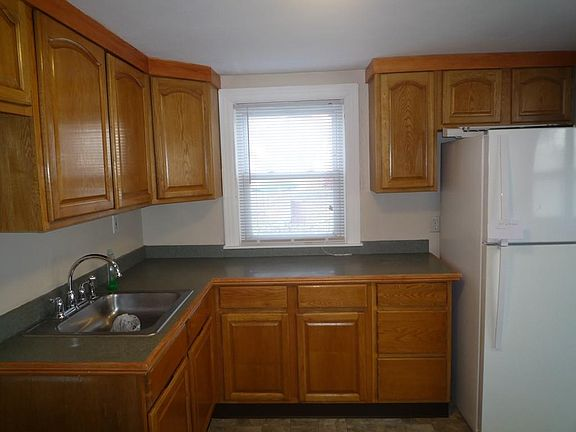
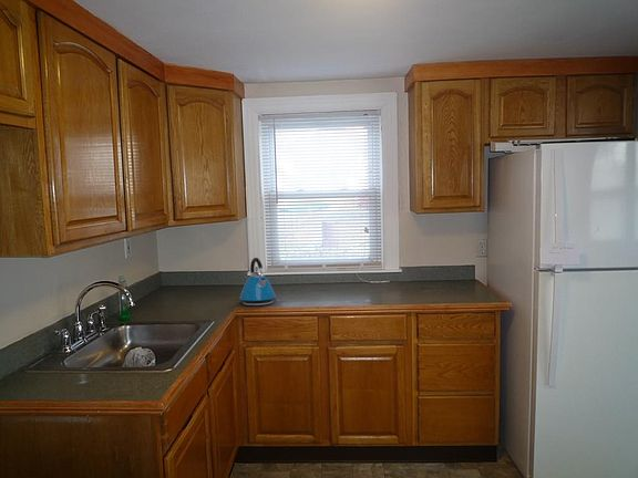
+ kettle [239,257,277,306]
